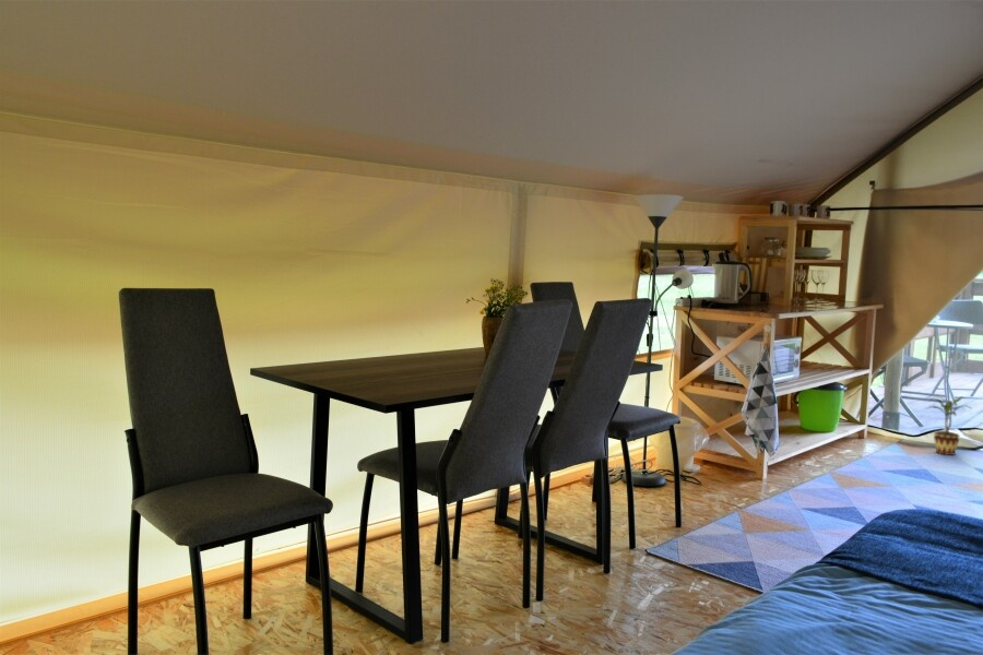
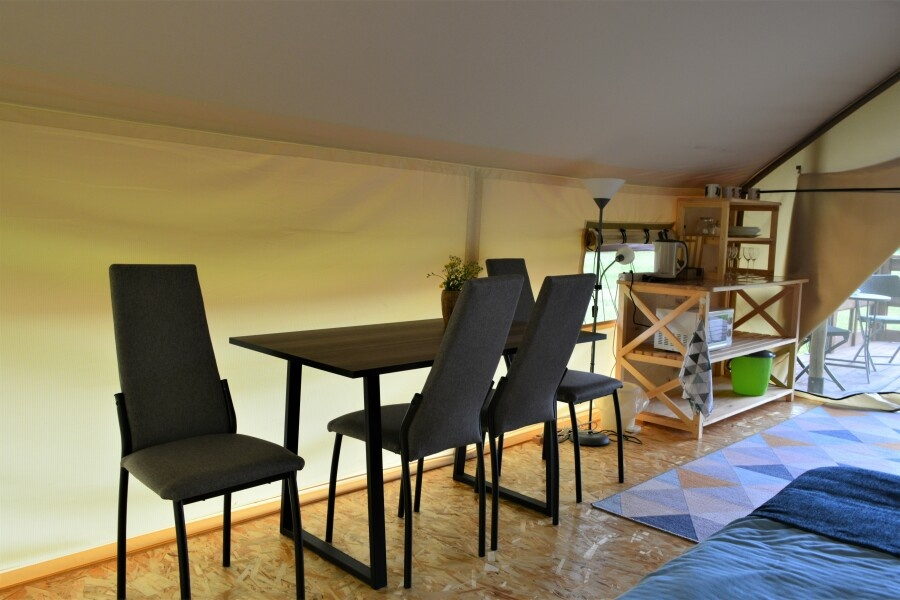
- potted plant [926,395,973,456]
